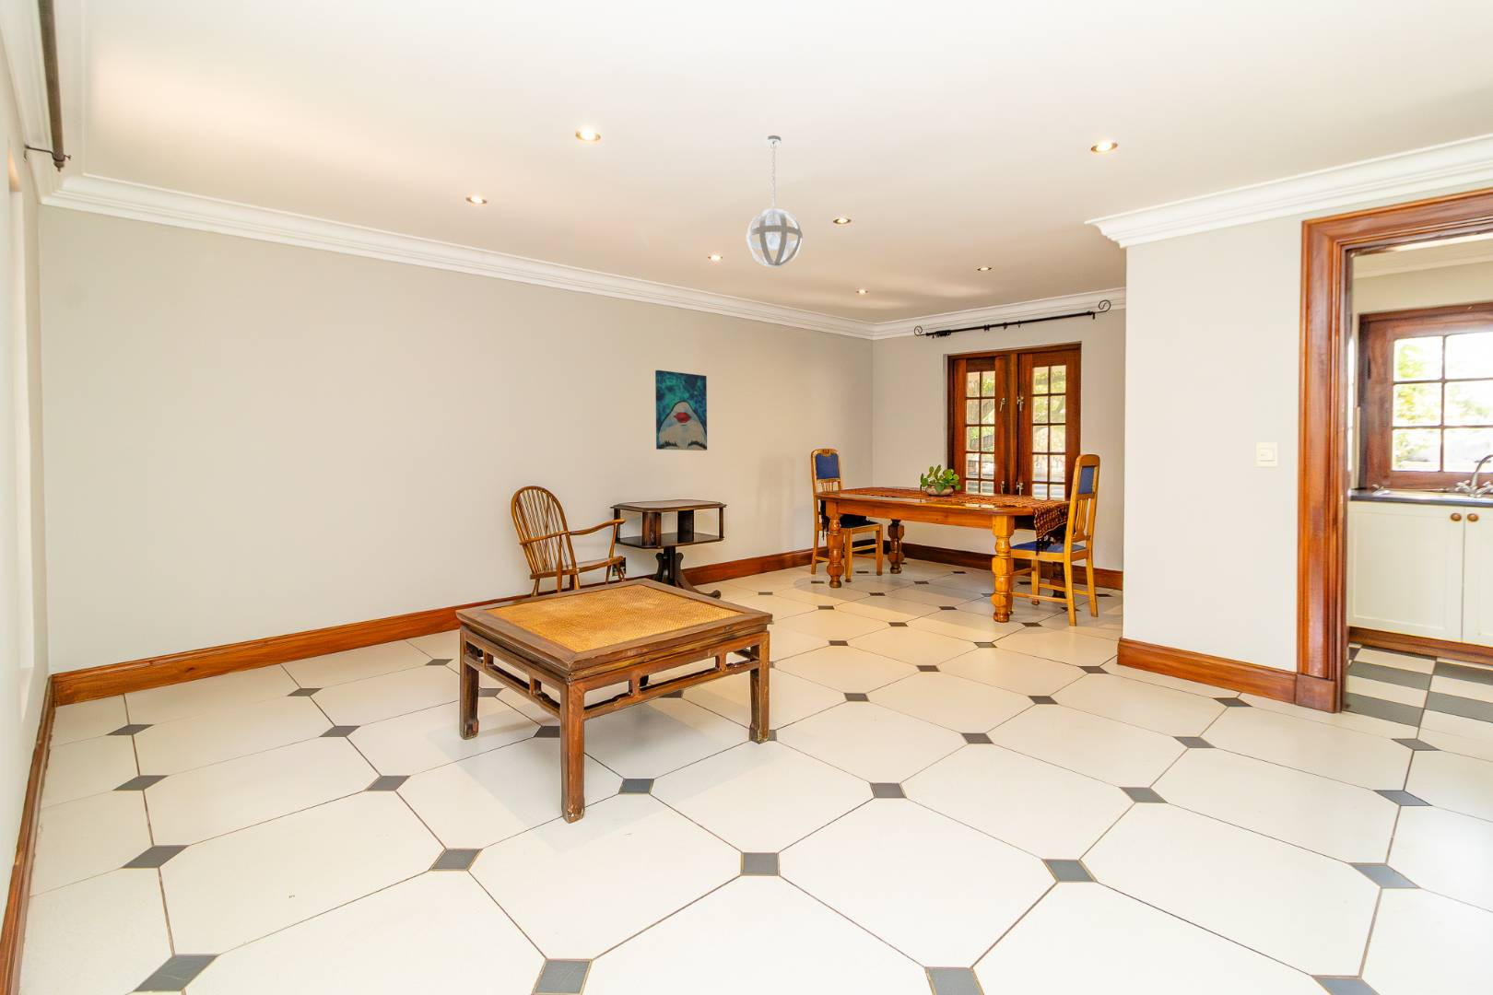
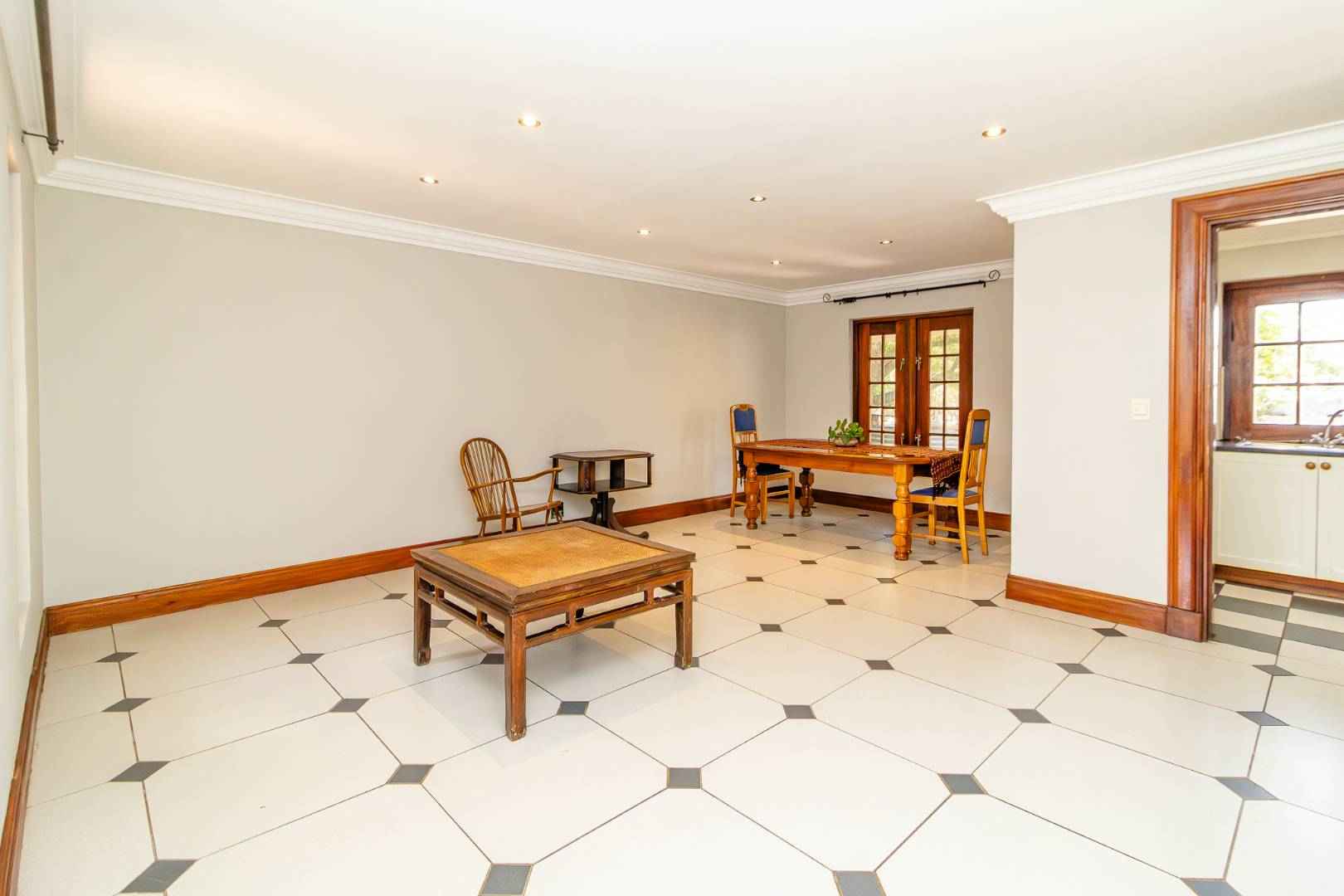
- pendant light [745,134,803,268]
- wall art [654,370,708,452]
